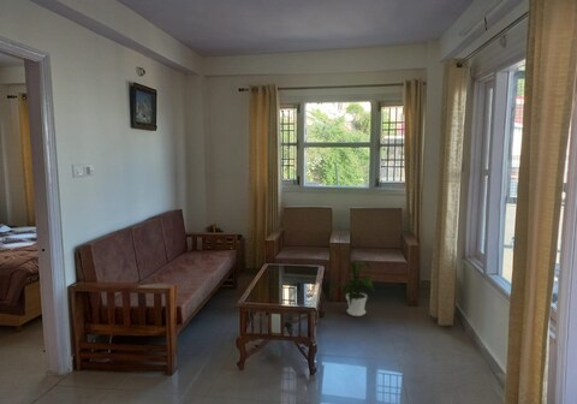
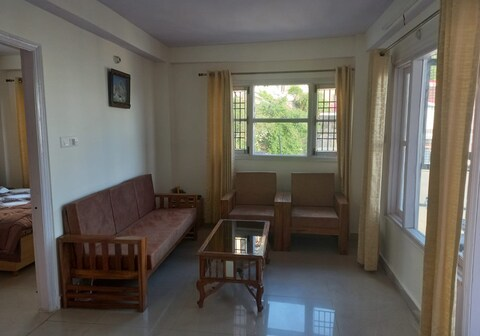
- house plant [329,261,377,317]
